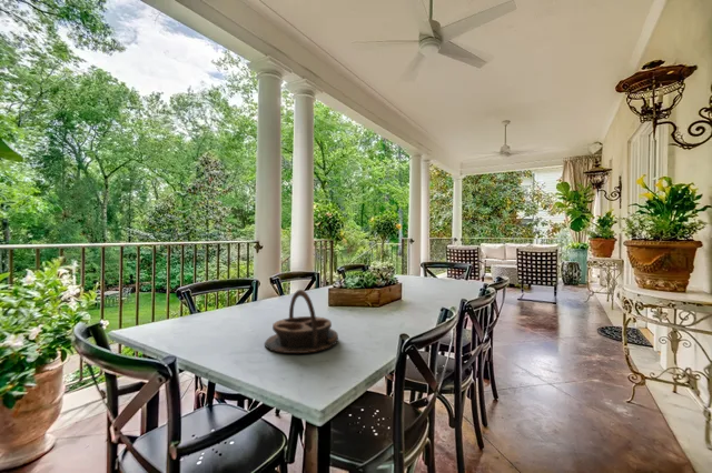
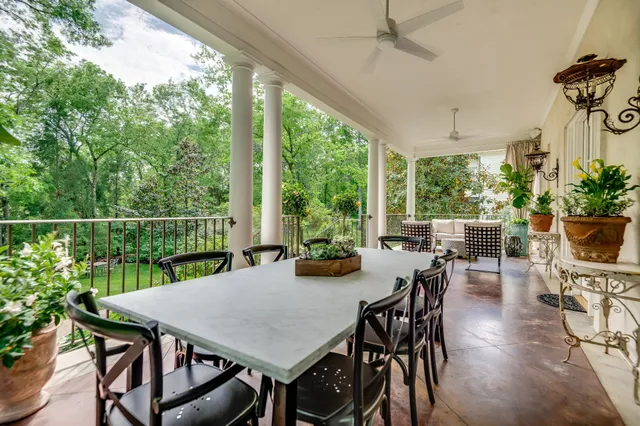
- serving tray [264,289,339,354]
